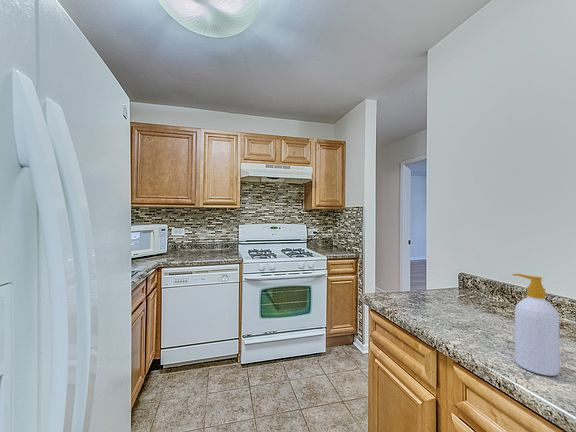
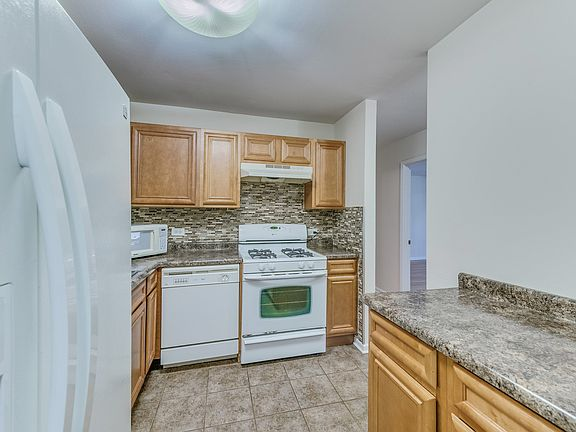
- soap bottle [512,273,560,377]
